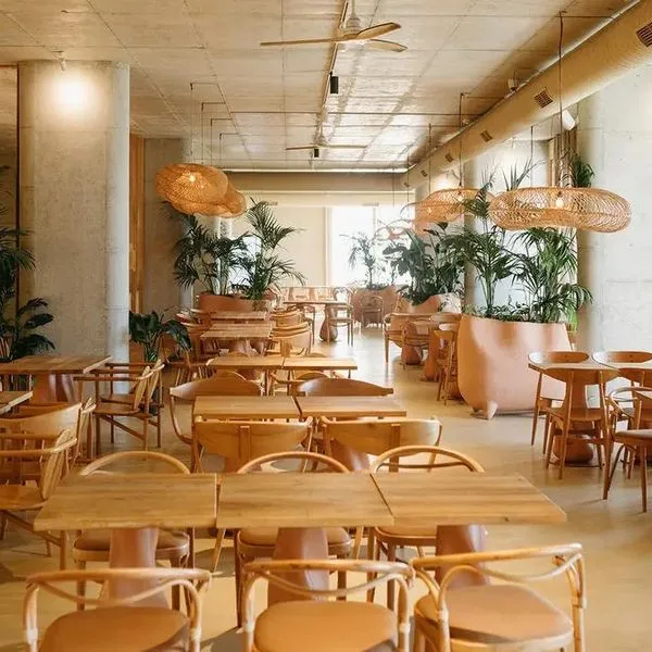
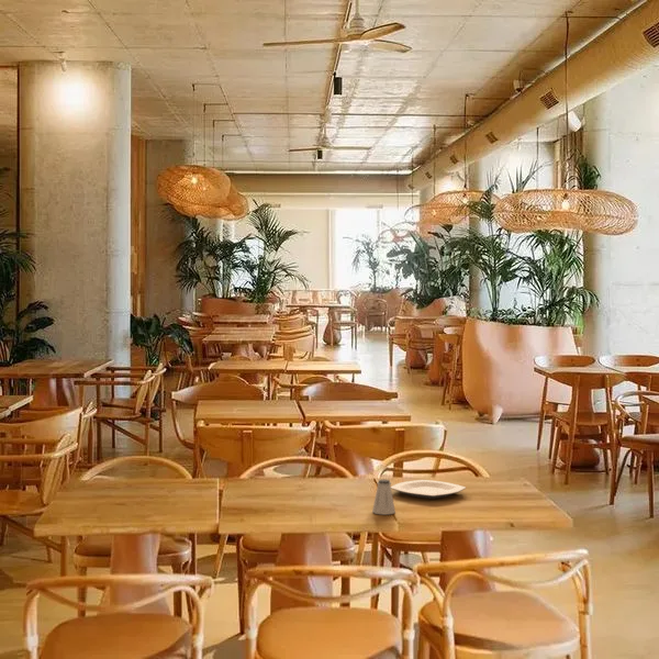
+ plate [391,479,467,500]
+ saltshaker [371,479,396,515]
